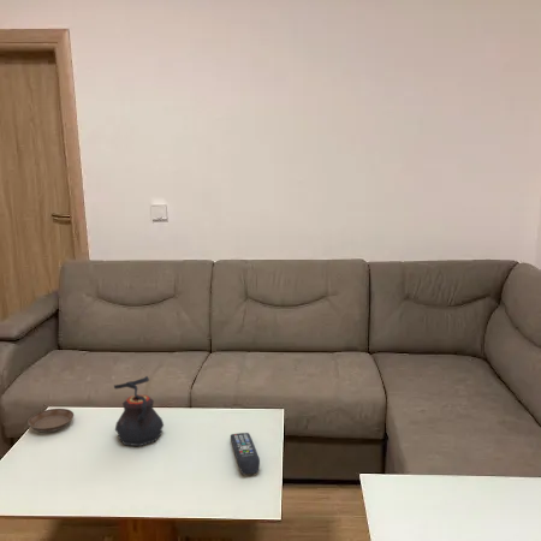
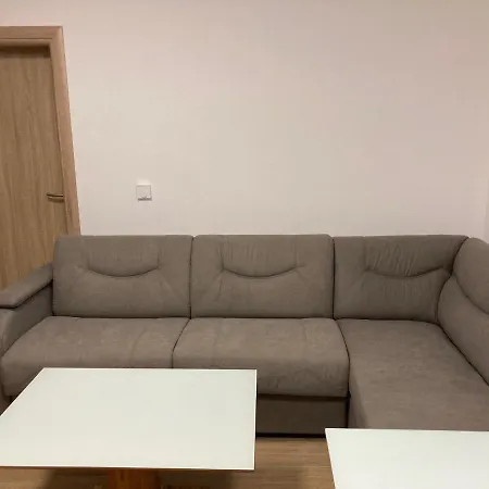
- teapot [113,375,165,447]
- saucer [26,408,75,433]
- remote control [230,432,261,475]
